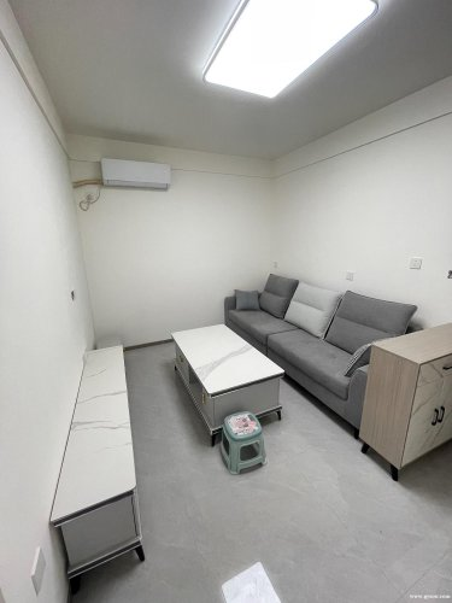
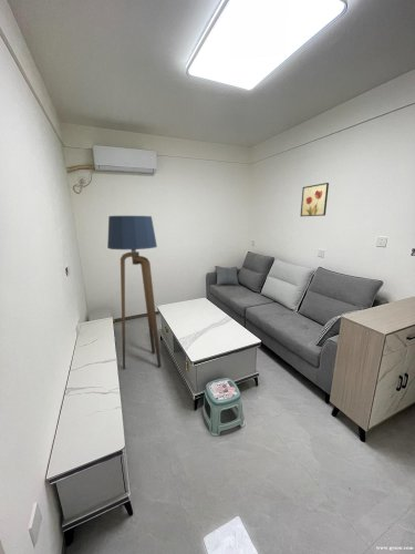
+ wall art [300,182,330,217]
+ floor lamp [106,215,163,370]
